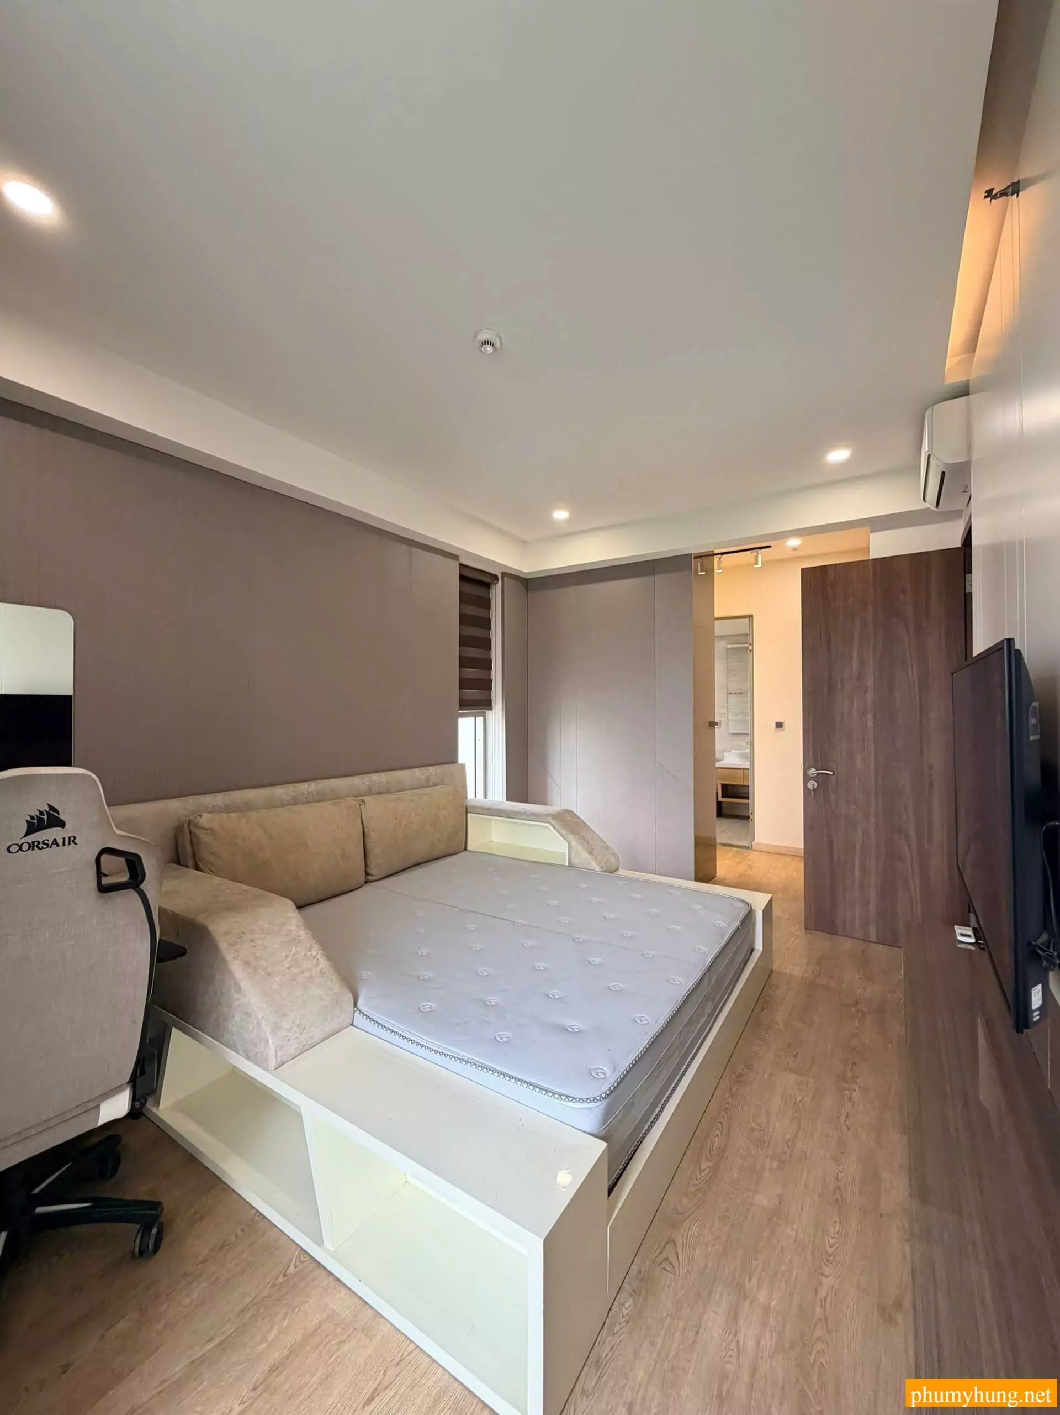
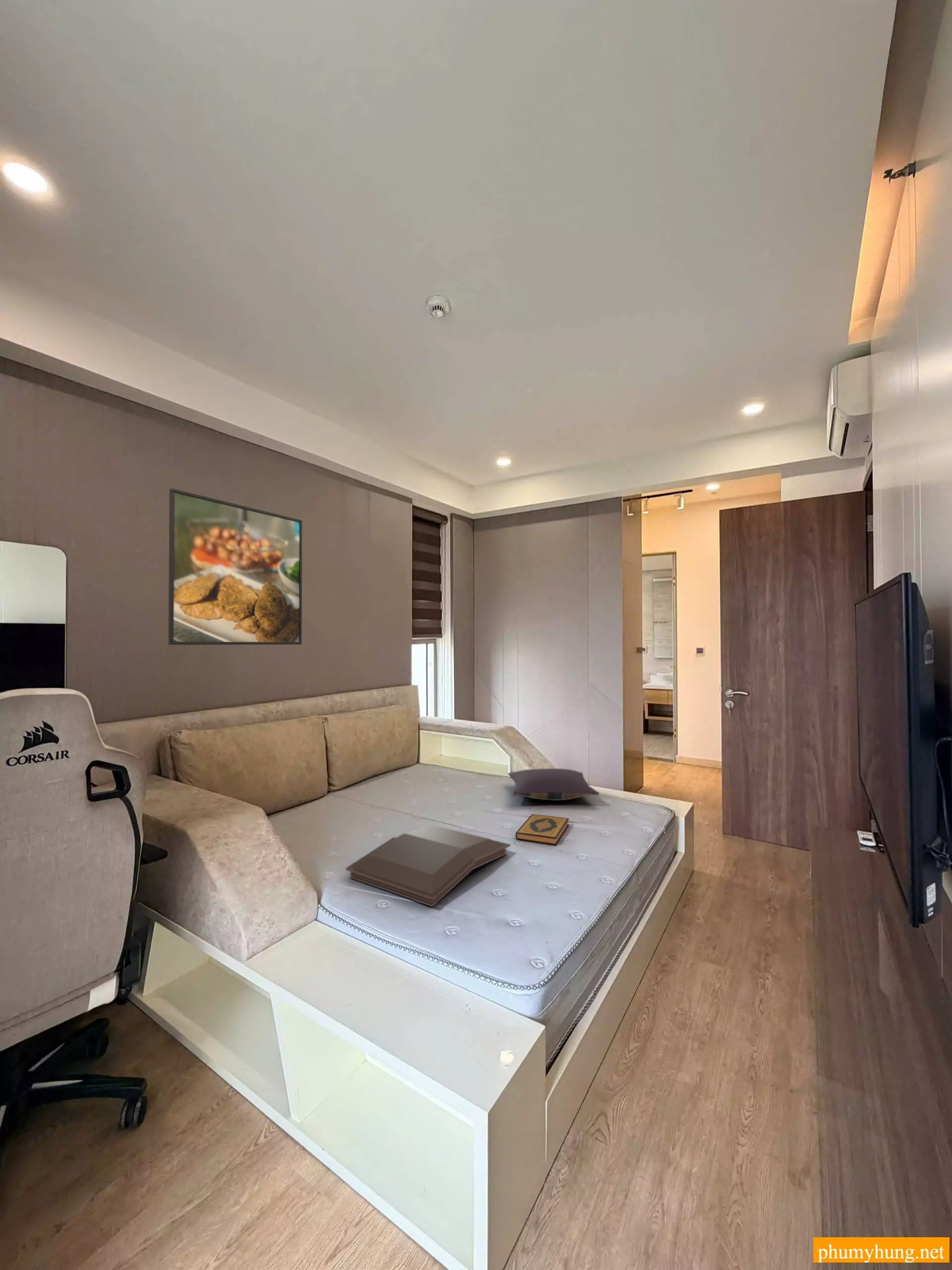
+ pillow [507,768,600,801]
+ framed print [168,488,302,645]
+ hardback book [515,814,569,846]
+ serving tray [345,825,511,907]
